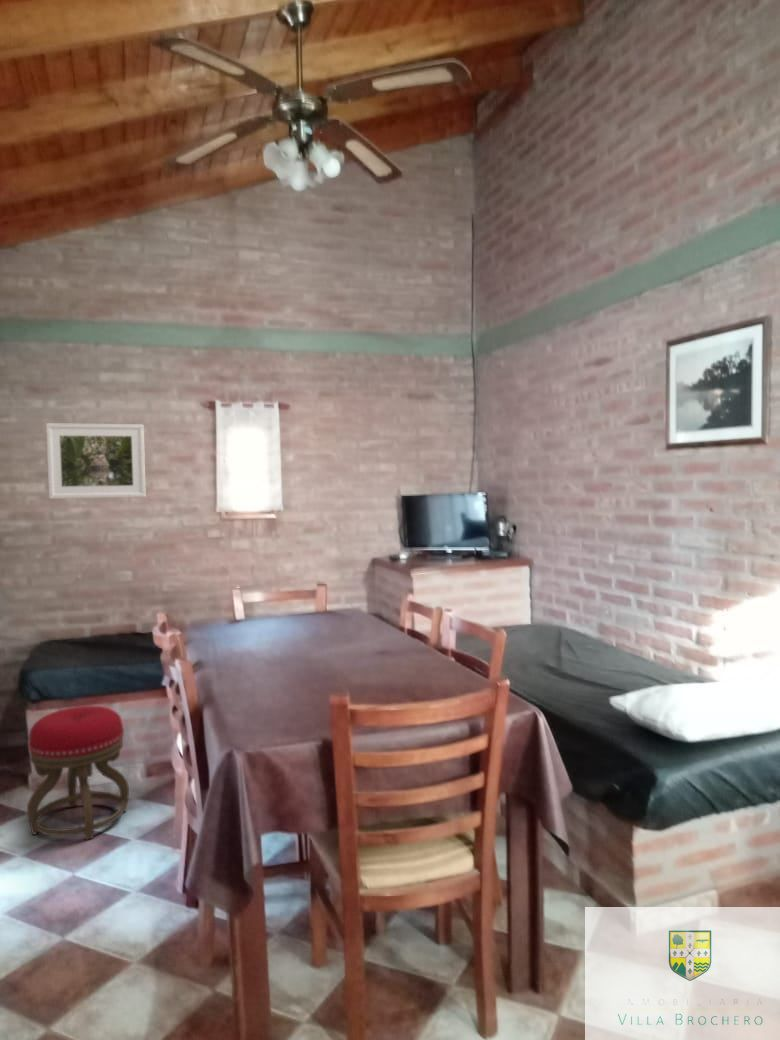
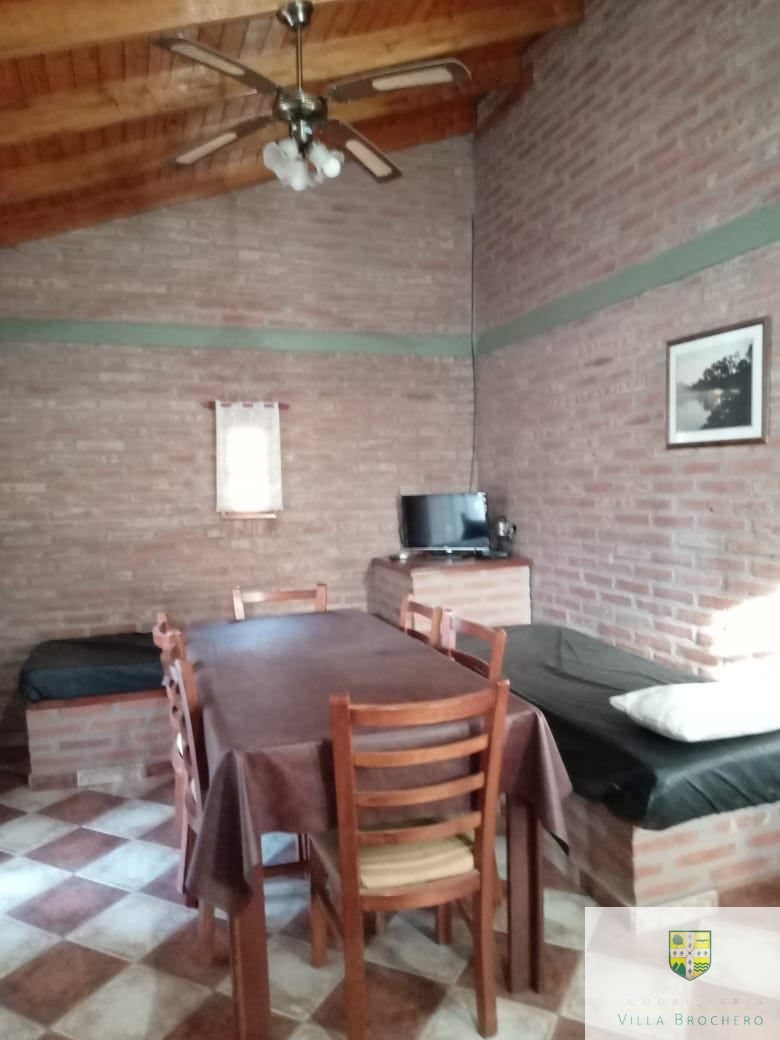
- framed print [45,422,147,500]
- stool [26,705,130,841]
